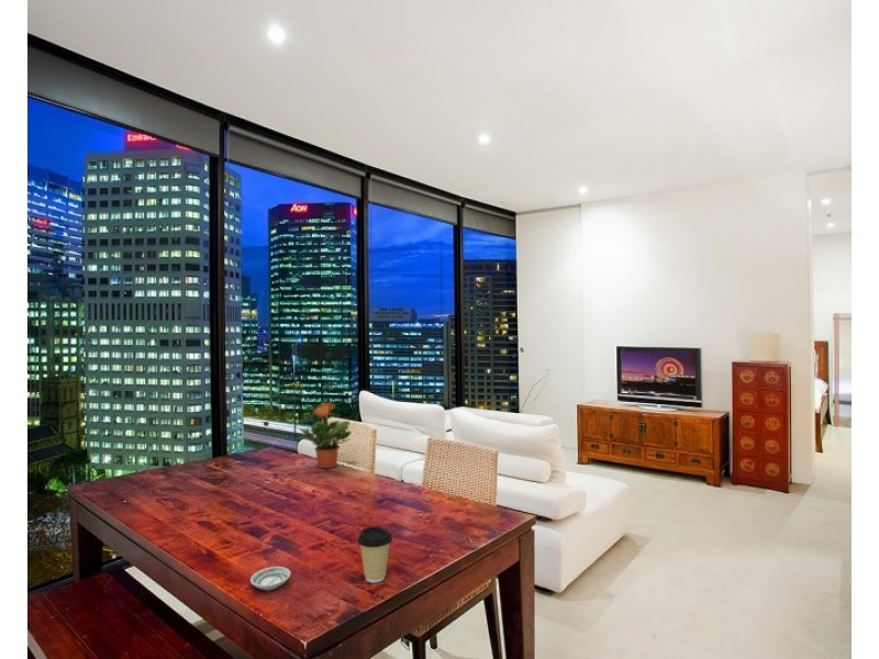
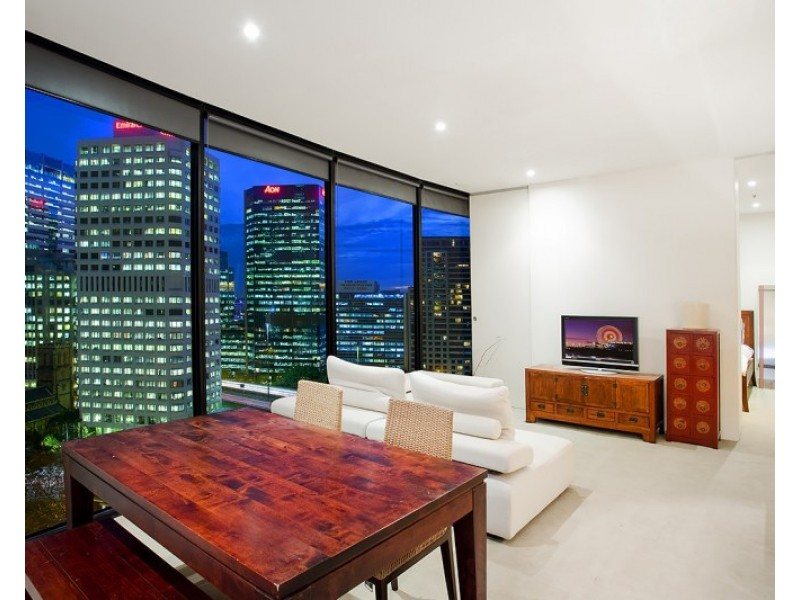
- potted plant [298,401,352,470]
- coffee cup [356,525,393,583]
- saucer [249,566,291,591]
